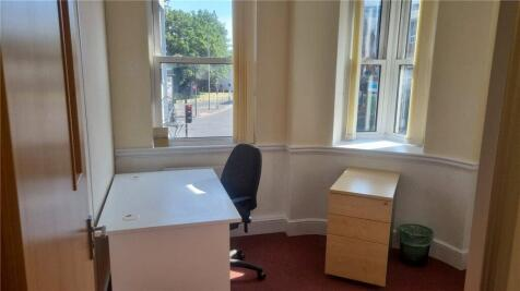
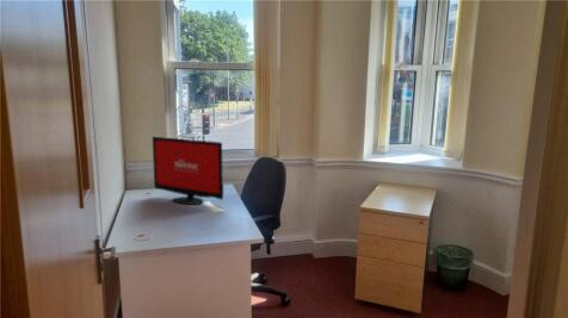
+ computer monitor [152,136,224,206]
